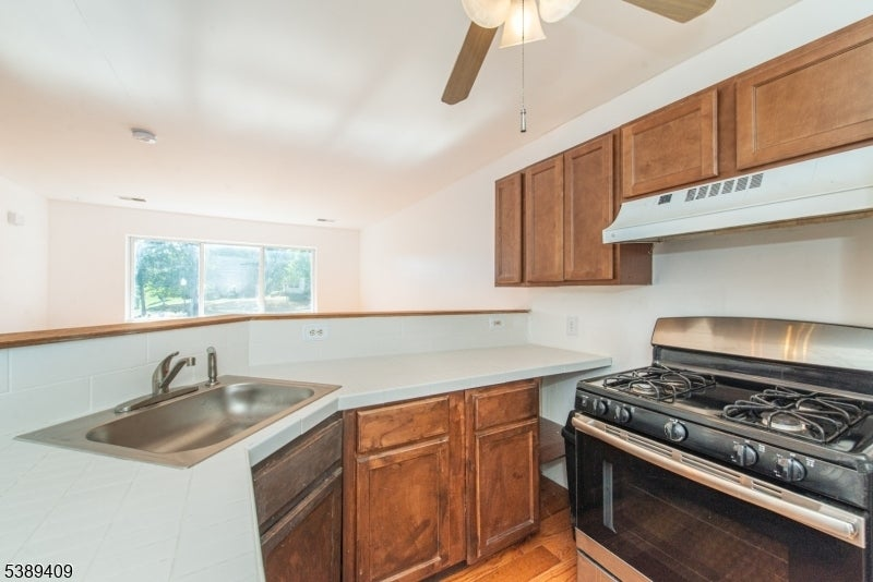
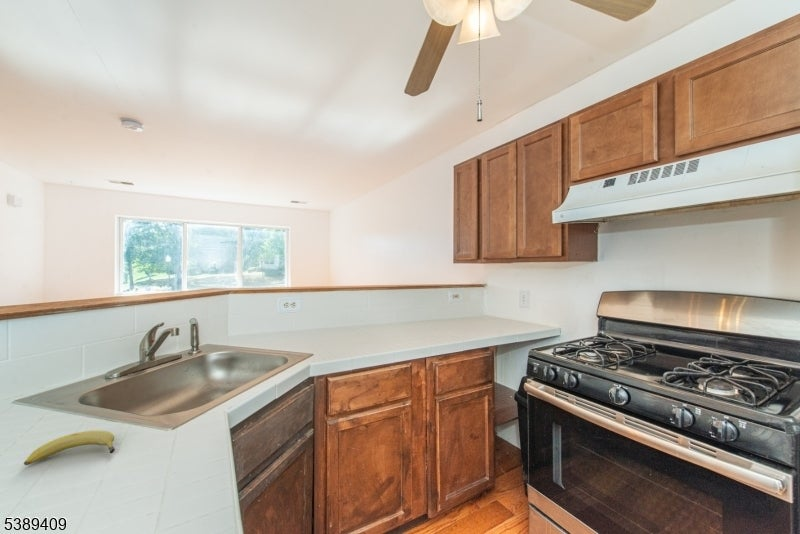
+ fruit [23,429,116,466]
